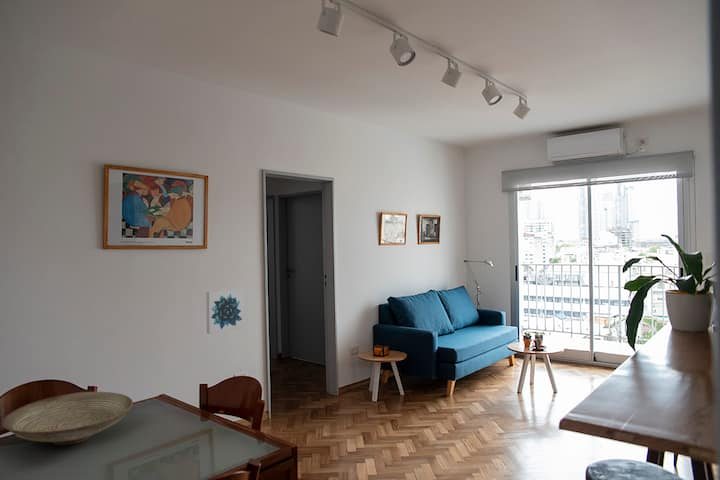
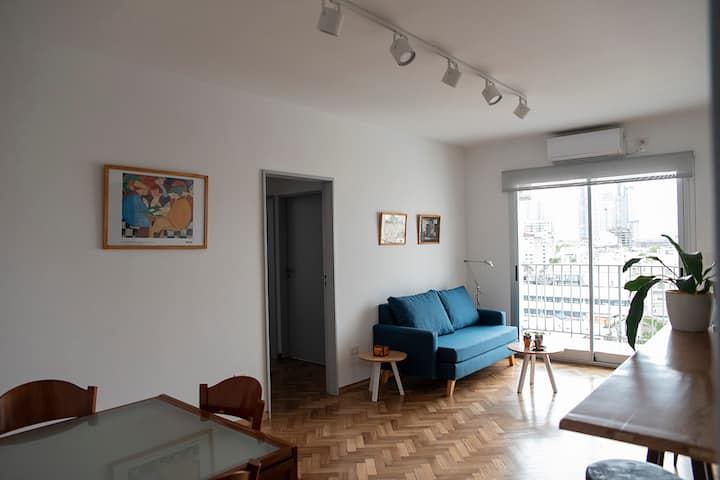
- wall art [205,288,246,335]
- decorative bowl [1,391,134,446]
